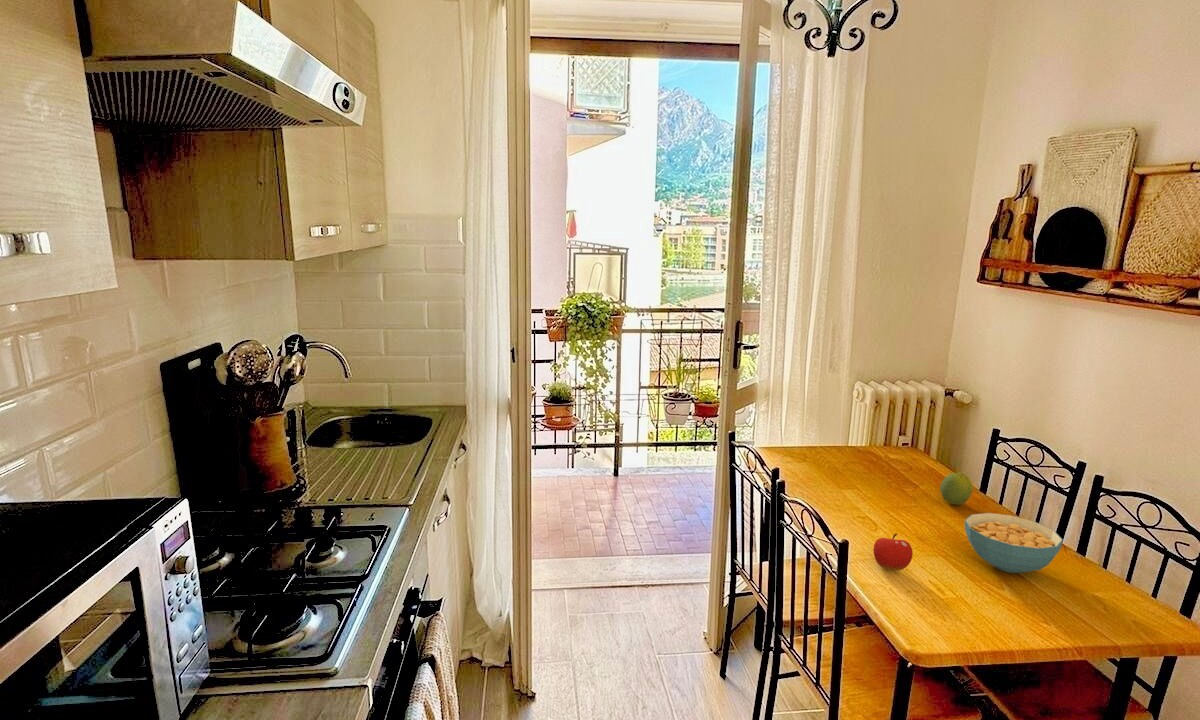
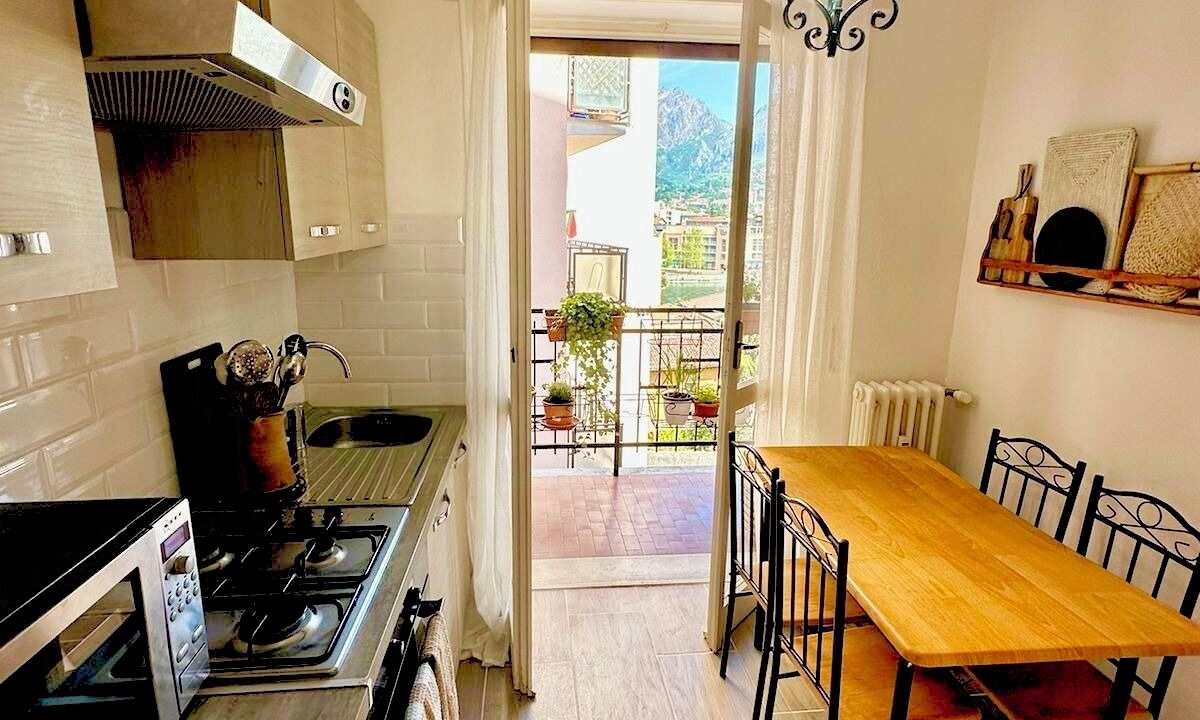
- fruit [939,472,974,506]
- fruit [872,532,914,572]
- cereal bowl [964,512,1064,574]
